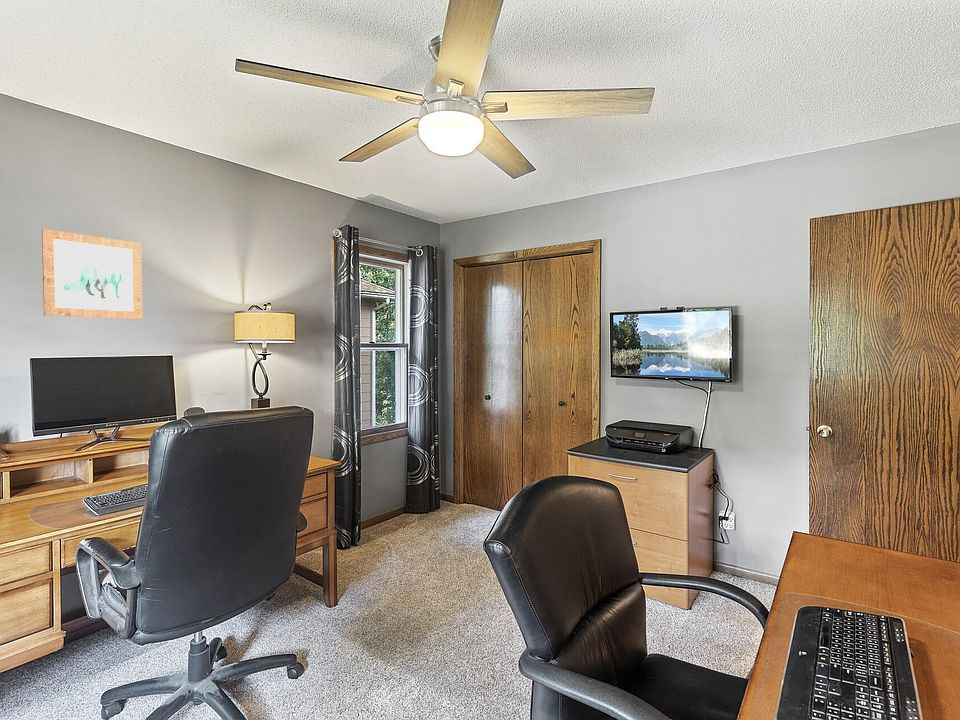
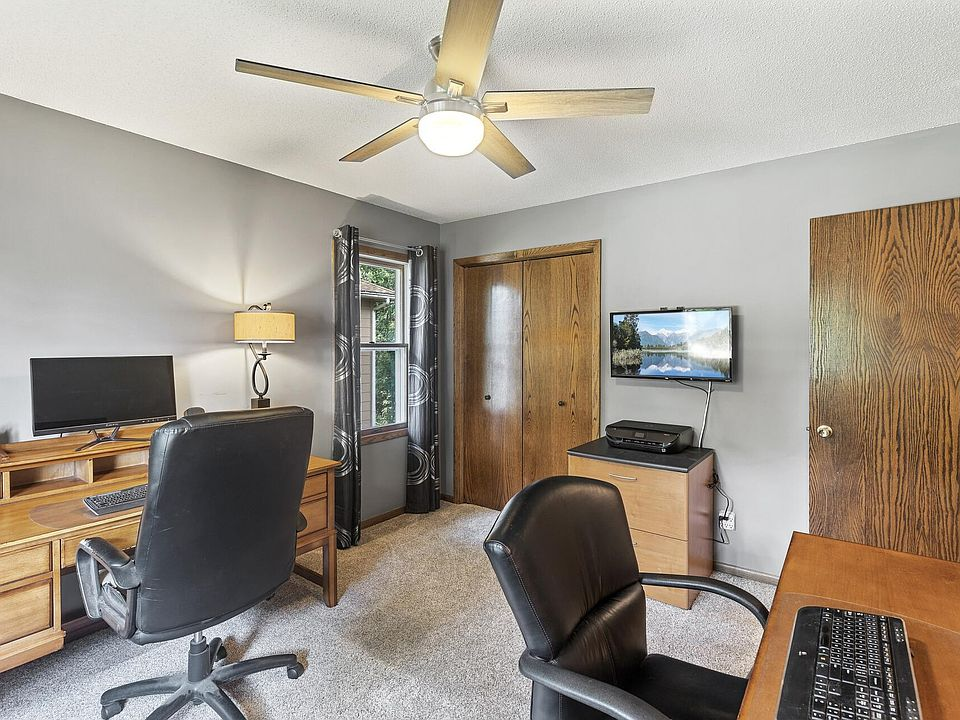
- wall art [41,228,144,320]
